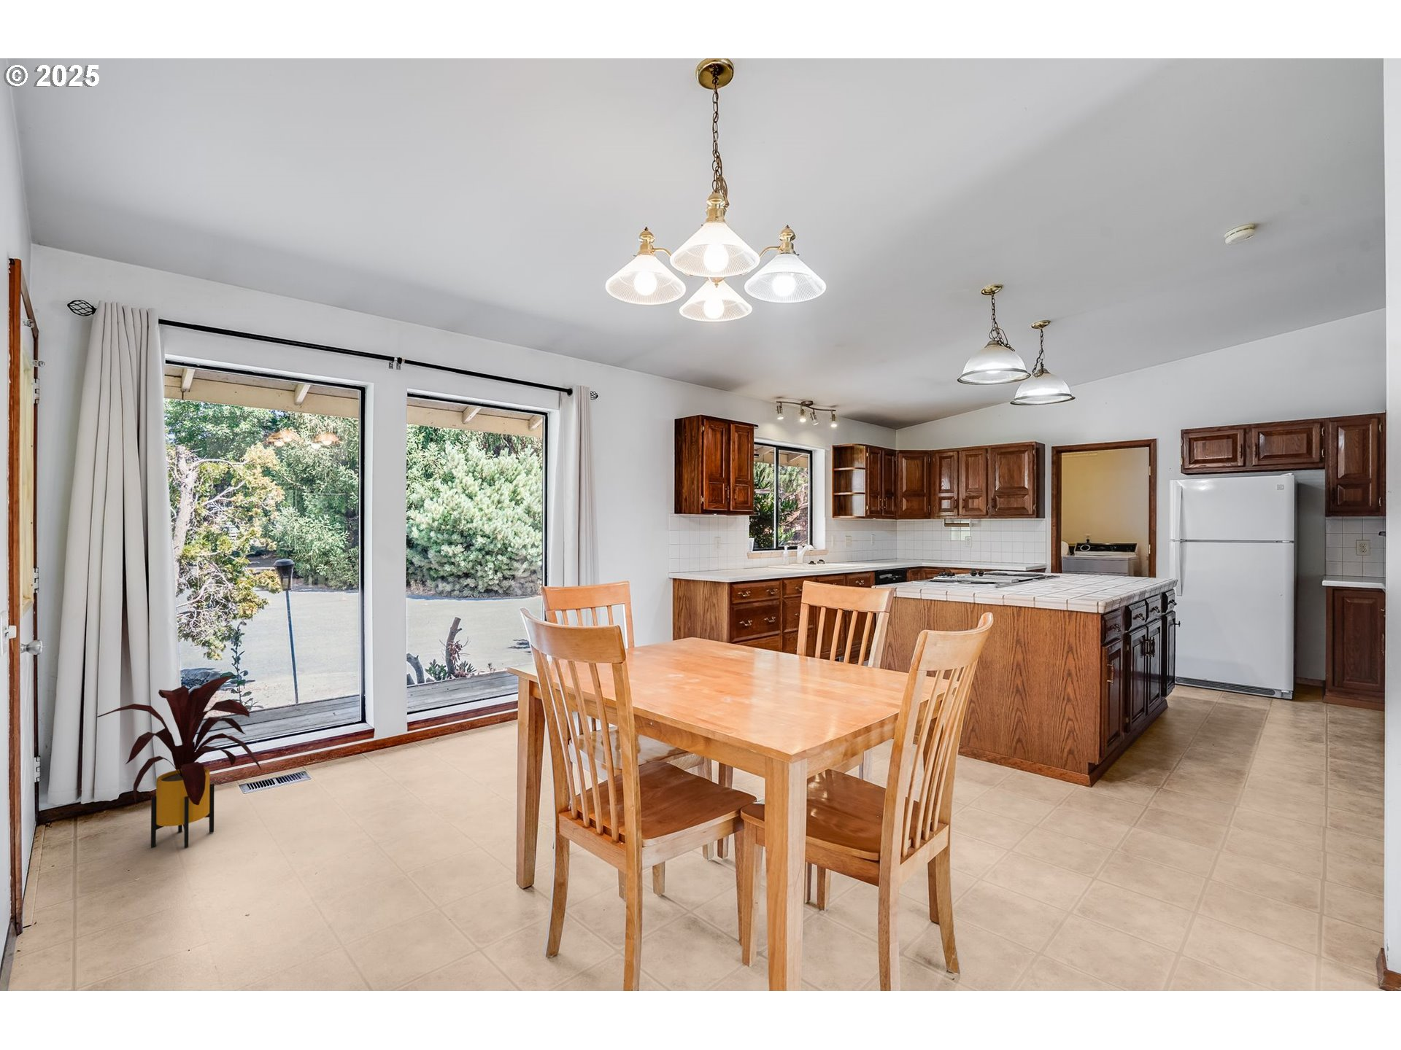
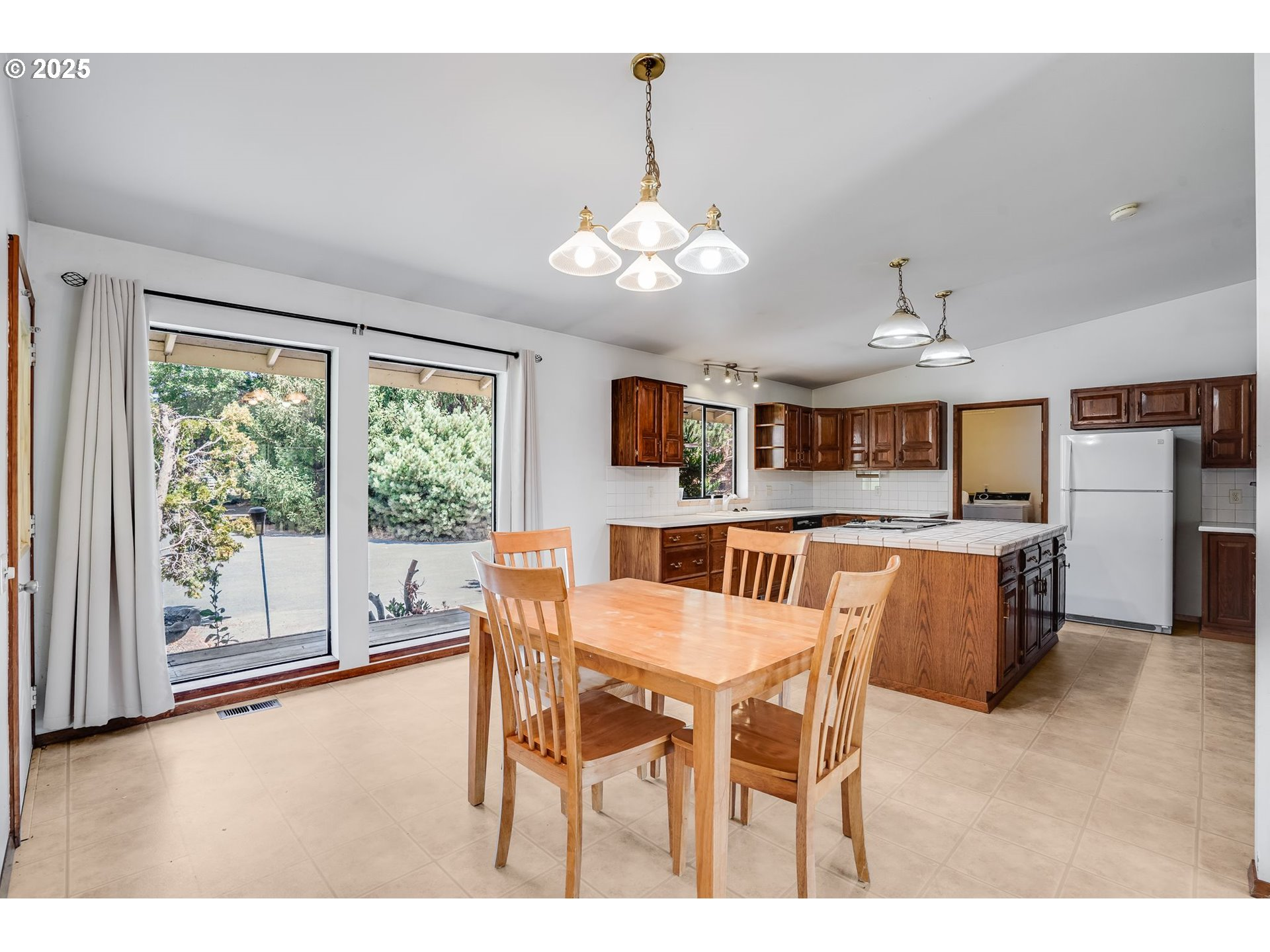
- house plant [95,675,261,849]
